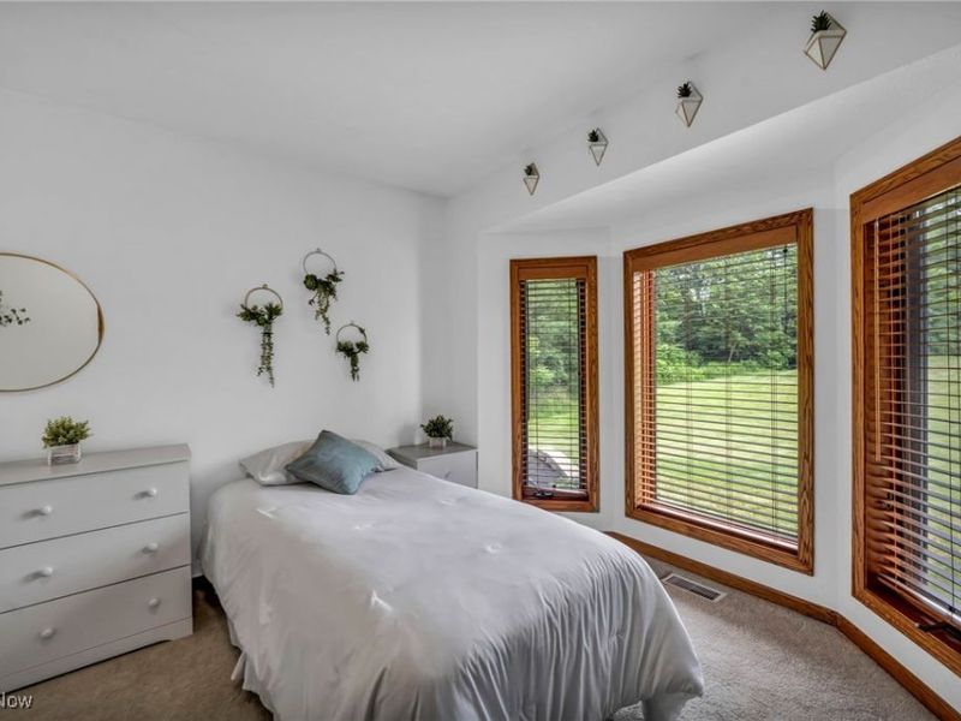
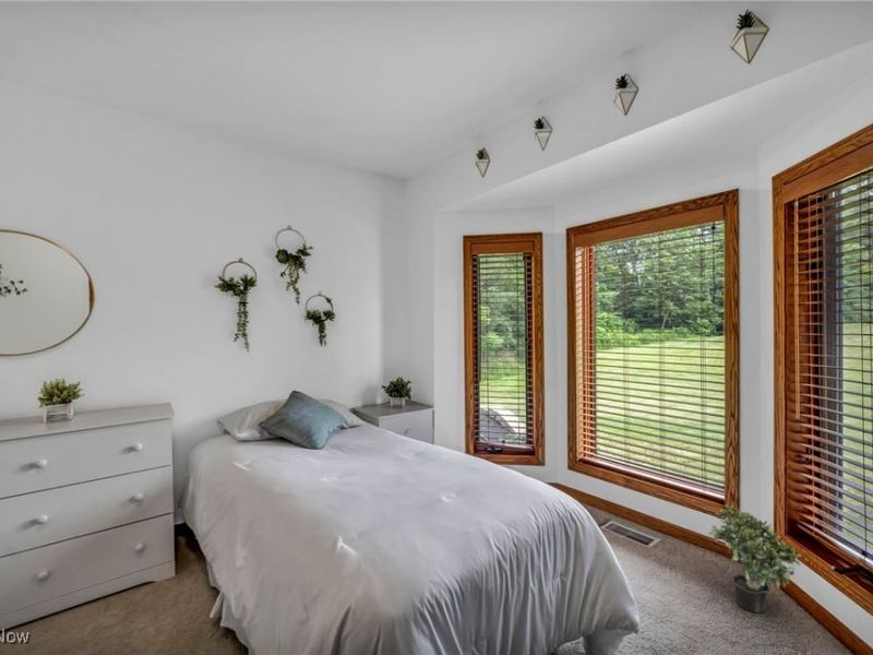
+ potted plant [707,503,802,614]
